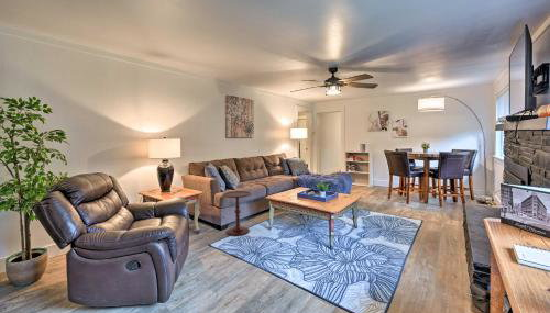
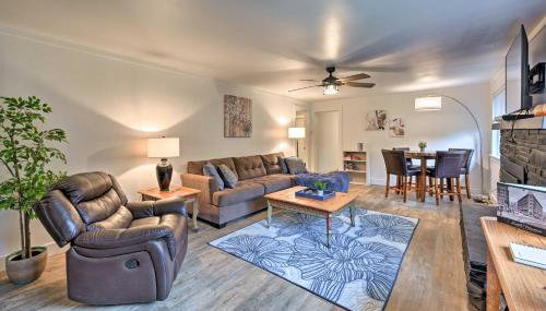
- side table [221,190,253,236]
